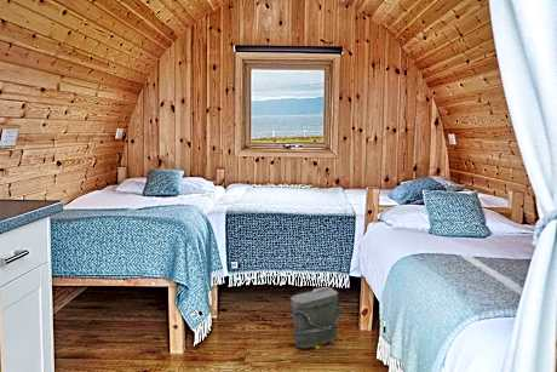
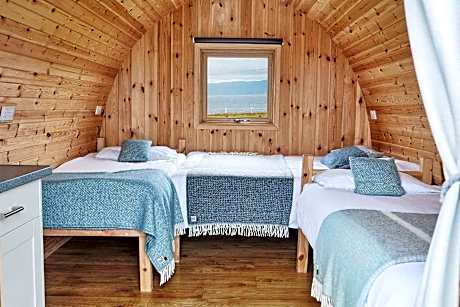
- bag [289,286,344,350]
